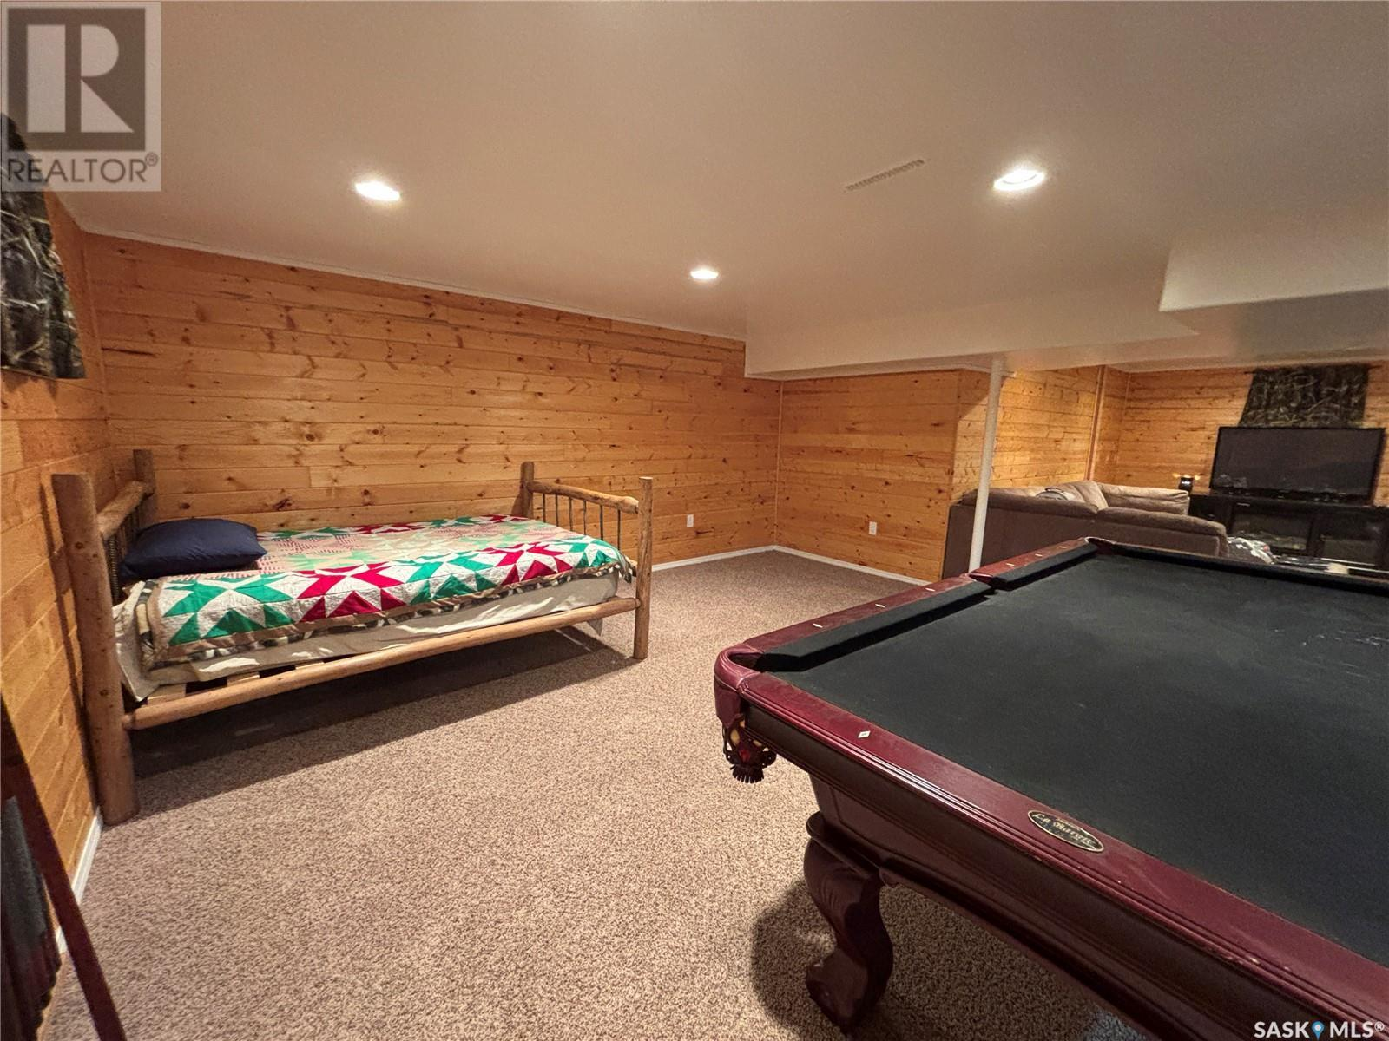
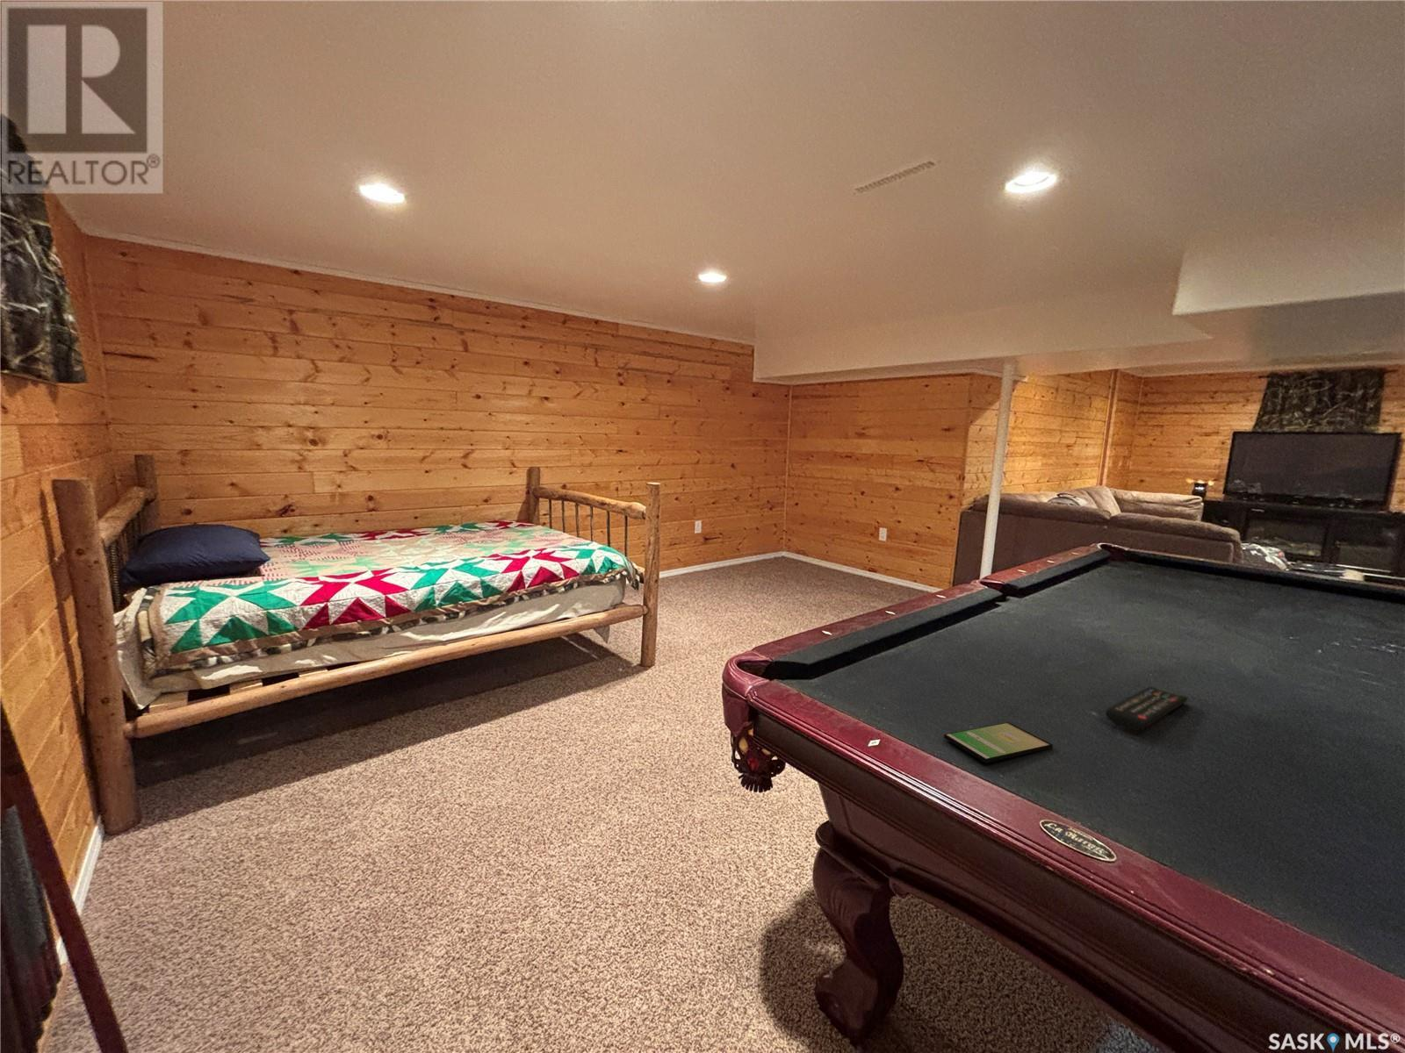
+ remote control [1105,686,1189,732]
+ smartphone [943,721,1053,763]
